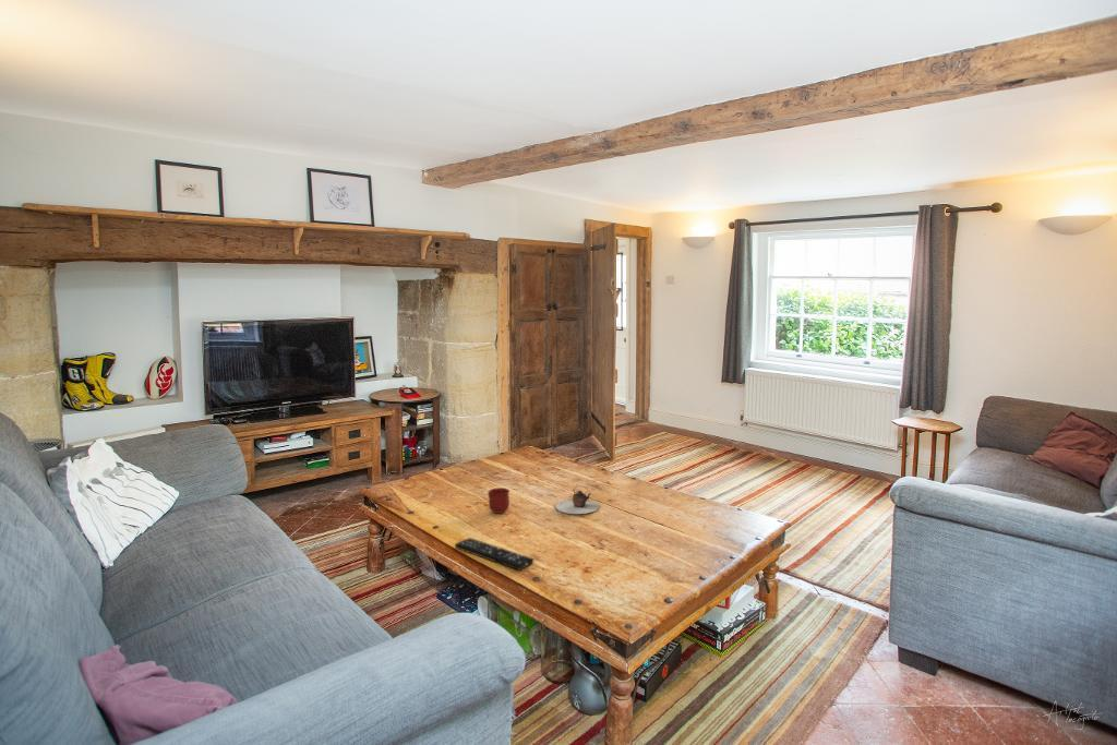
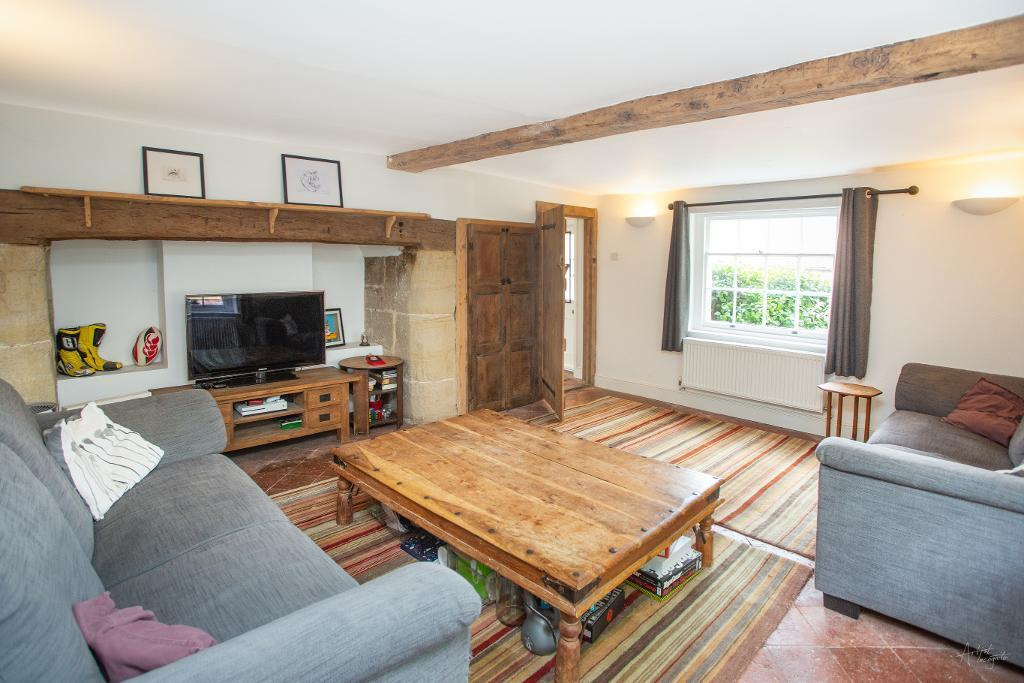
- teapot [555,484,601,515]
- remote control [454,537,535,572]
- mug [488,486,511,515]
